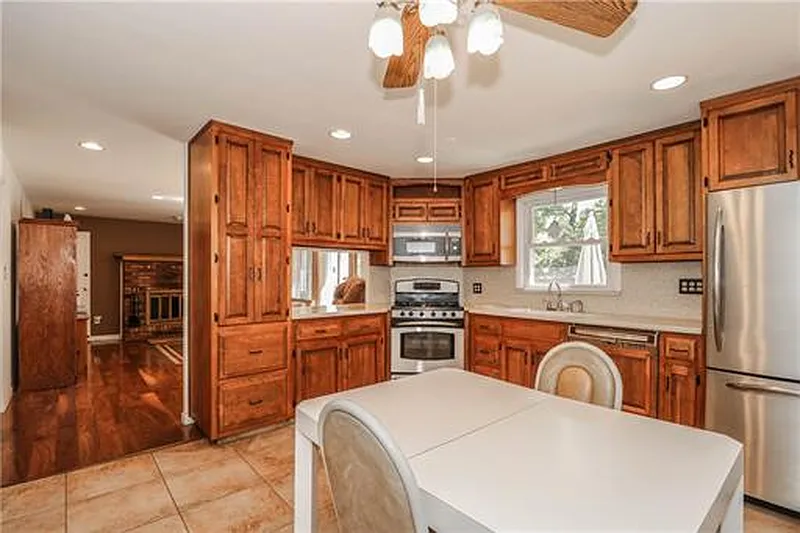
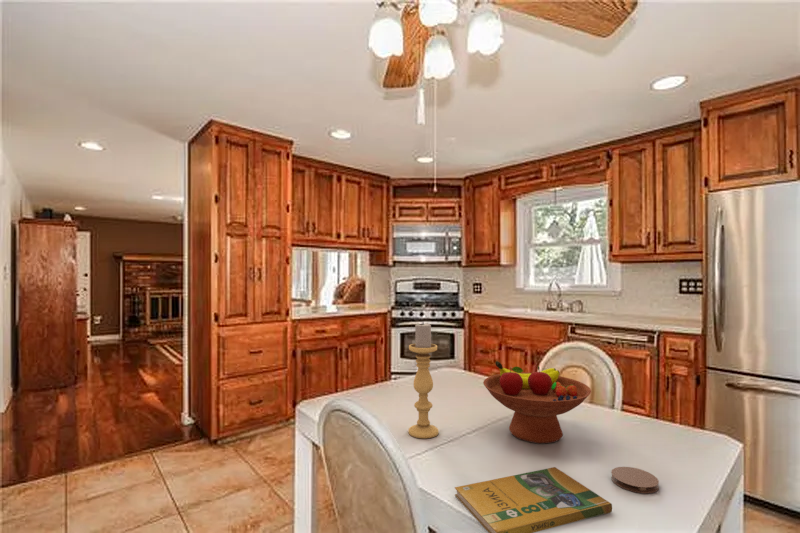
+ coaster [610,466,660,494]
+ booklet [454,466,613,533]
+ candle holder [407,321,440,440]
+ fruit bowl [482,360,592,445]
